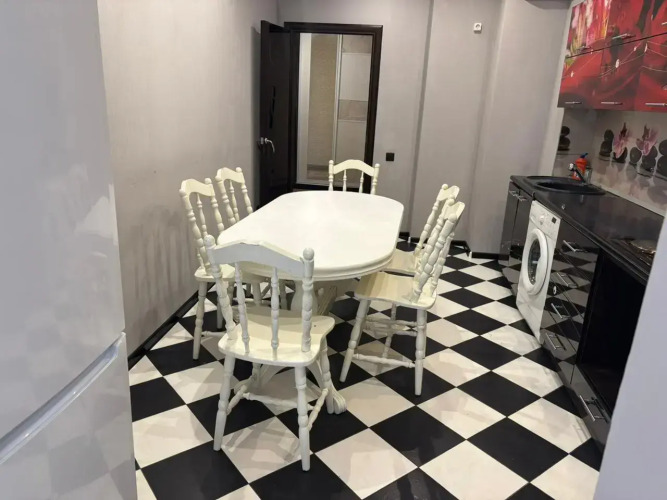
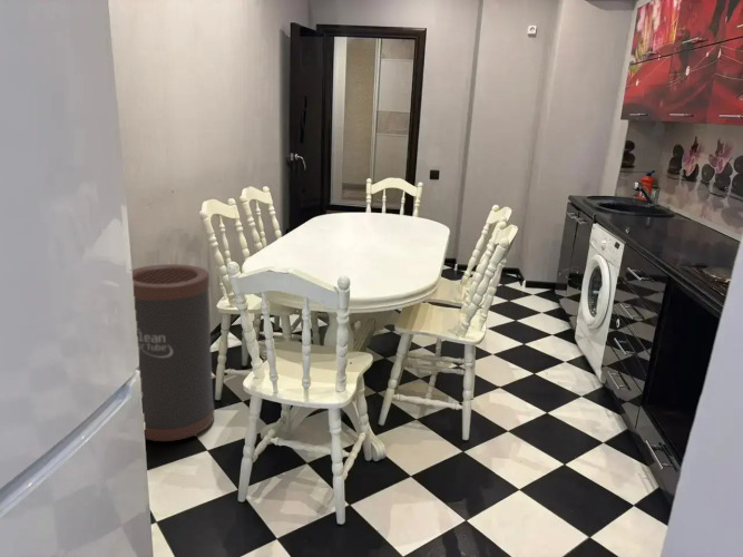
+ trash can [131,263,215,442]
